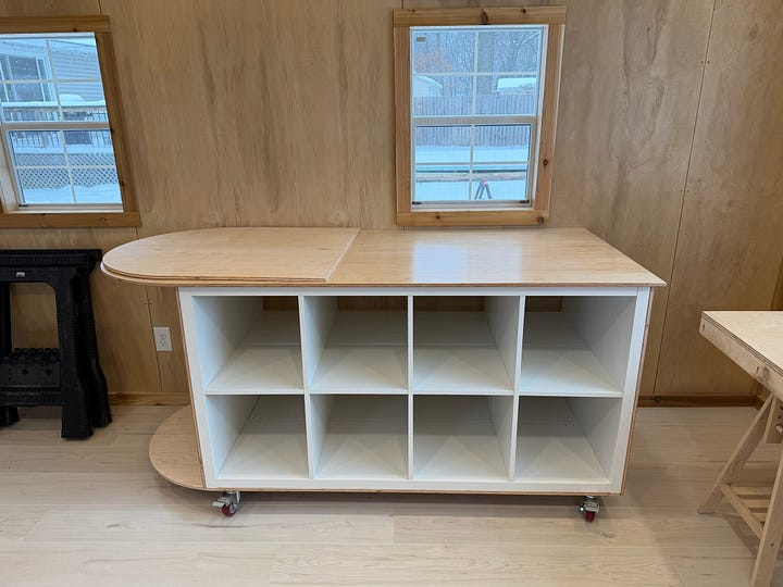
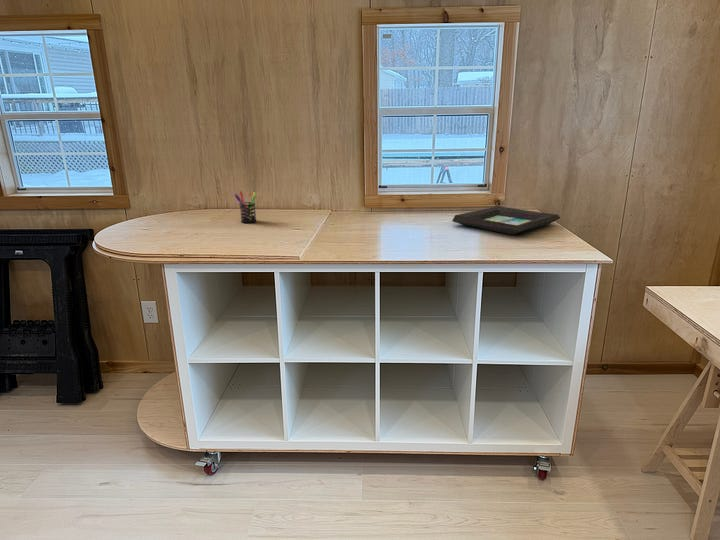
+ pen holder [233,190,257,224]
+ picture frame [451,205,561,236]
